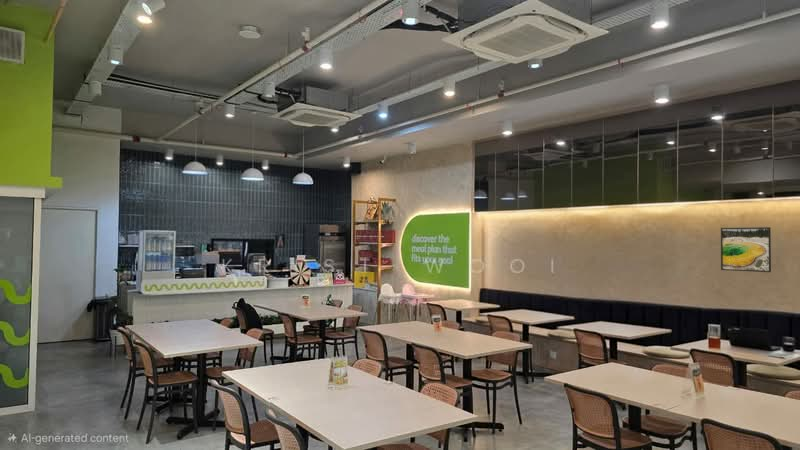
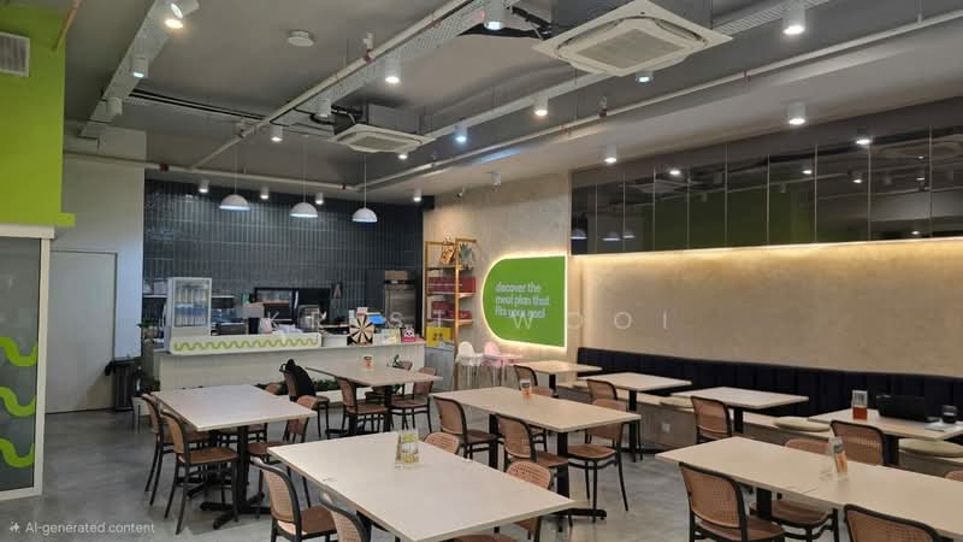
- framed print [720,226,772,273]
